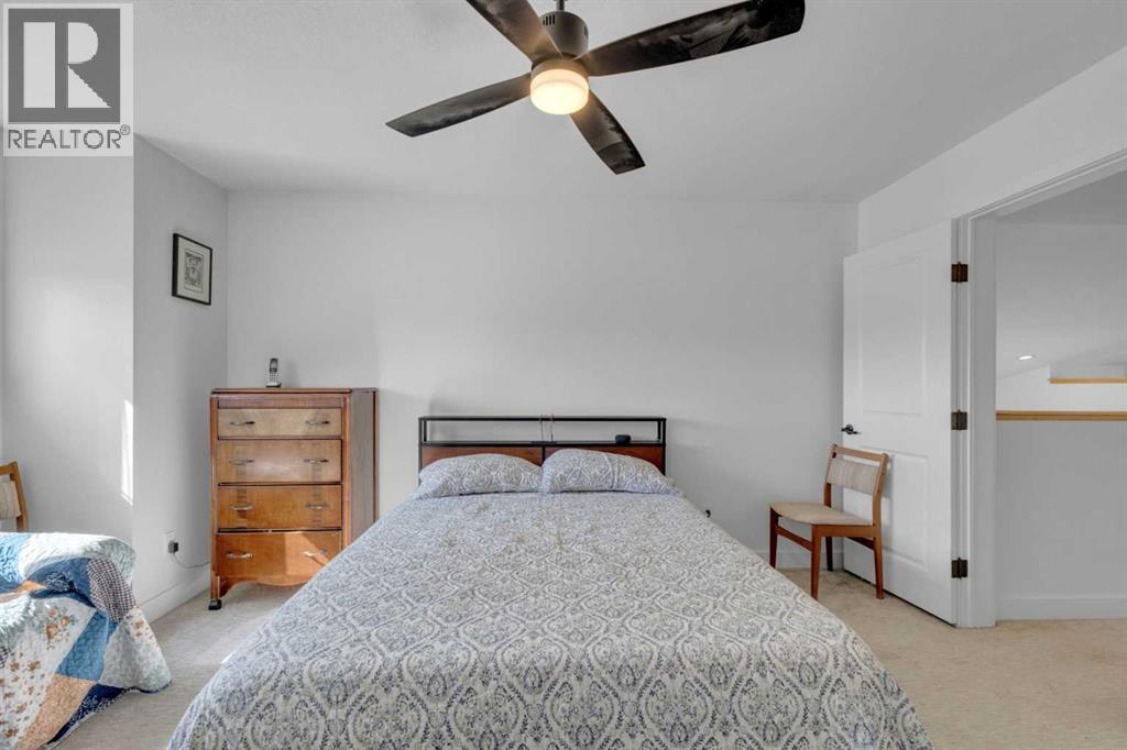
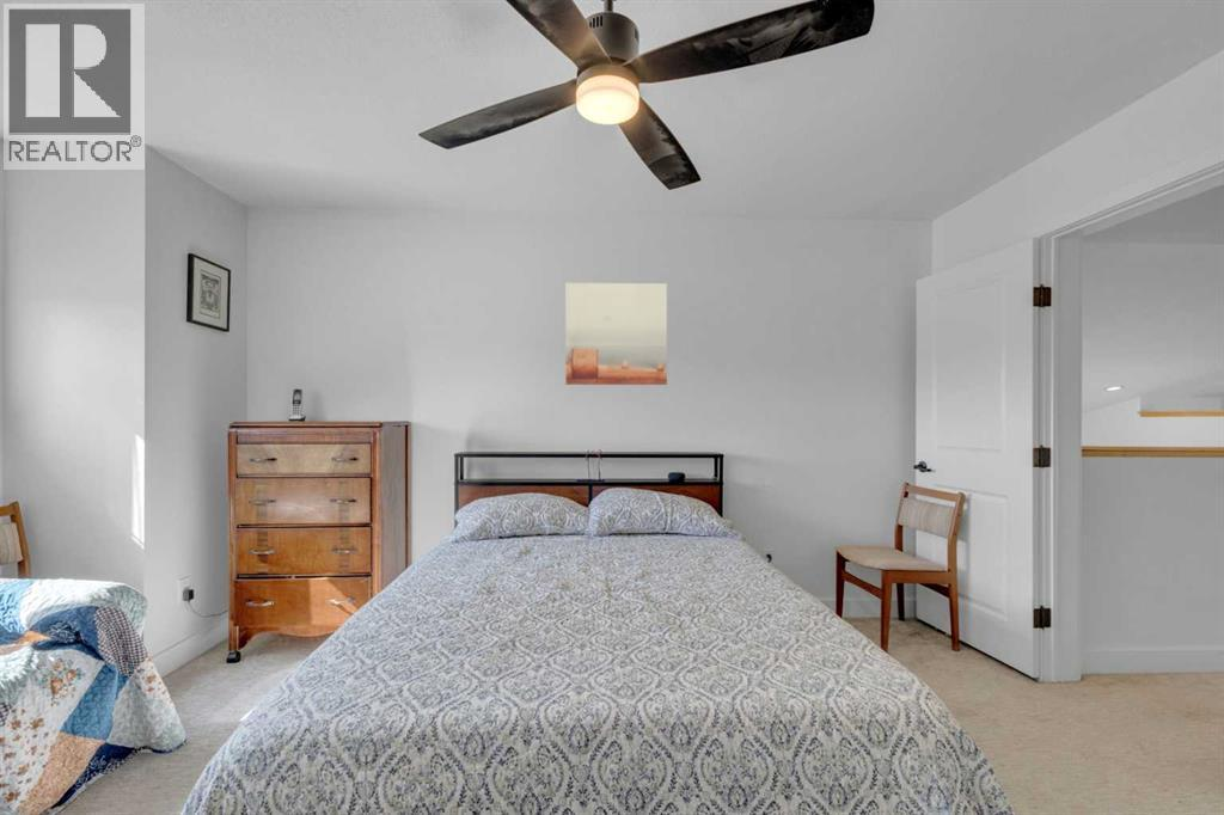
+ wall art [564,282,668,386]
